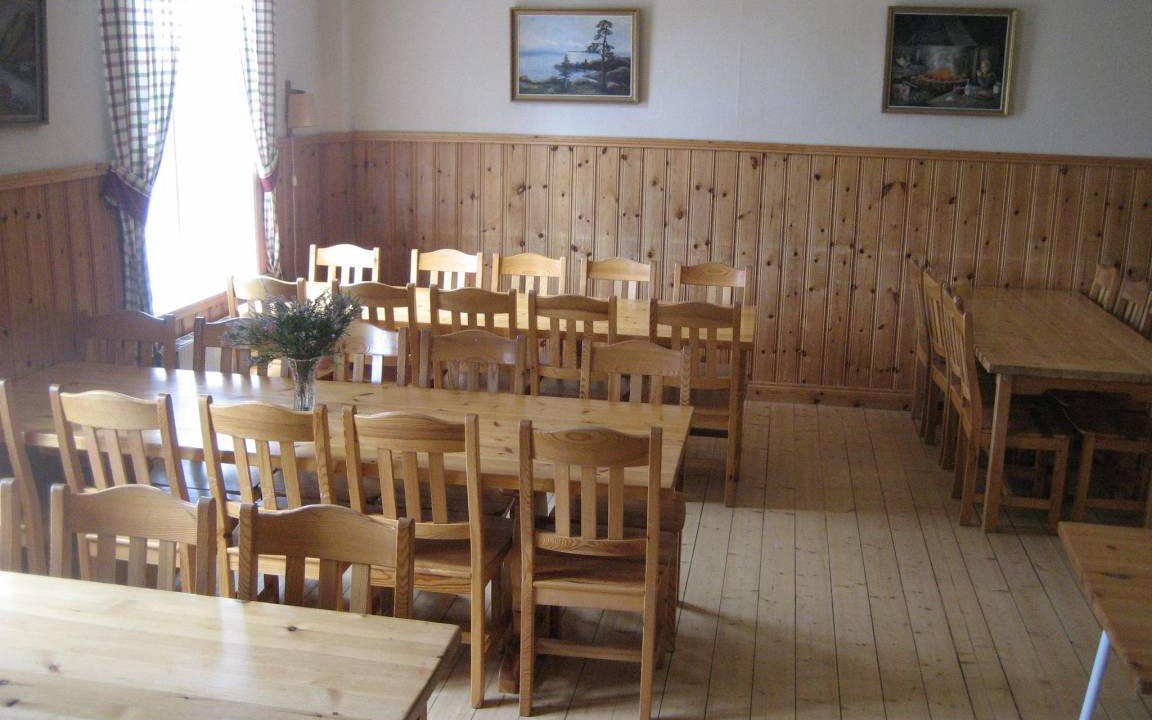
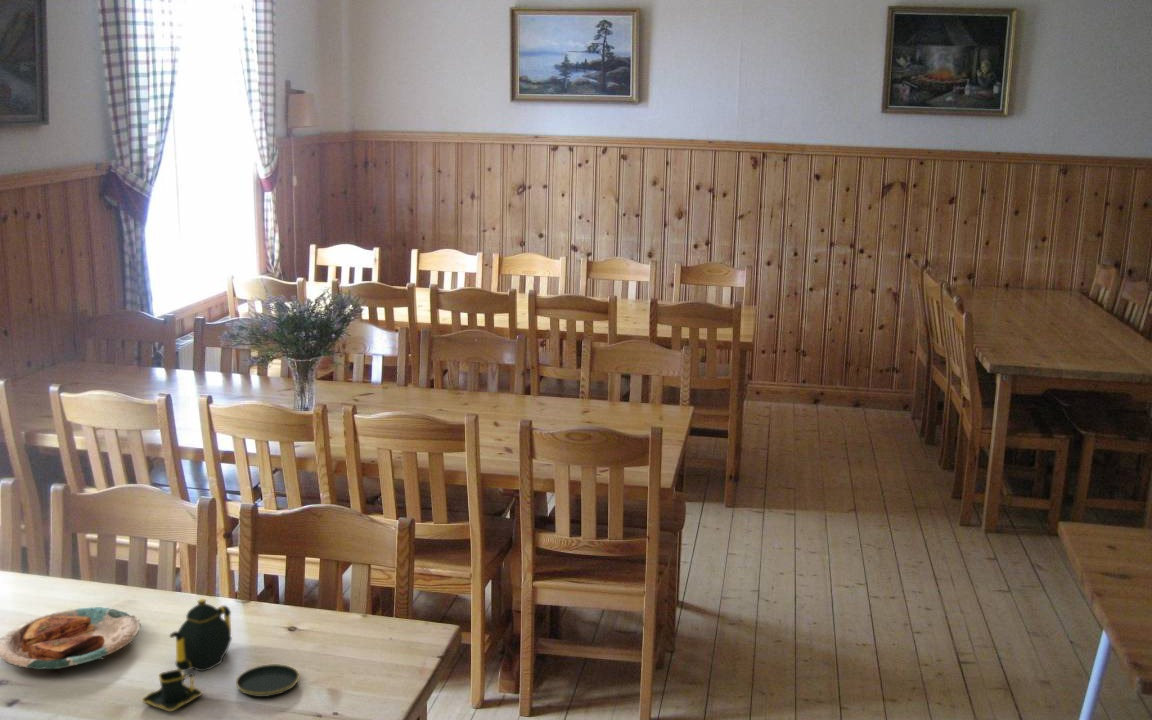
+ plate [0,606,142,670]
+ teapot [141,598,300,713]
